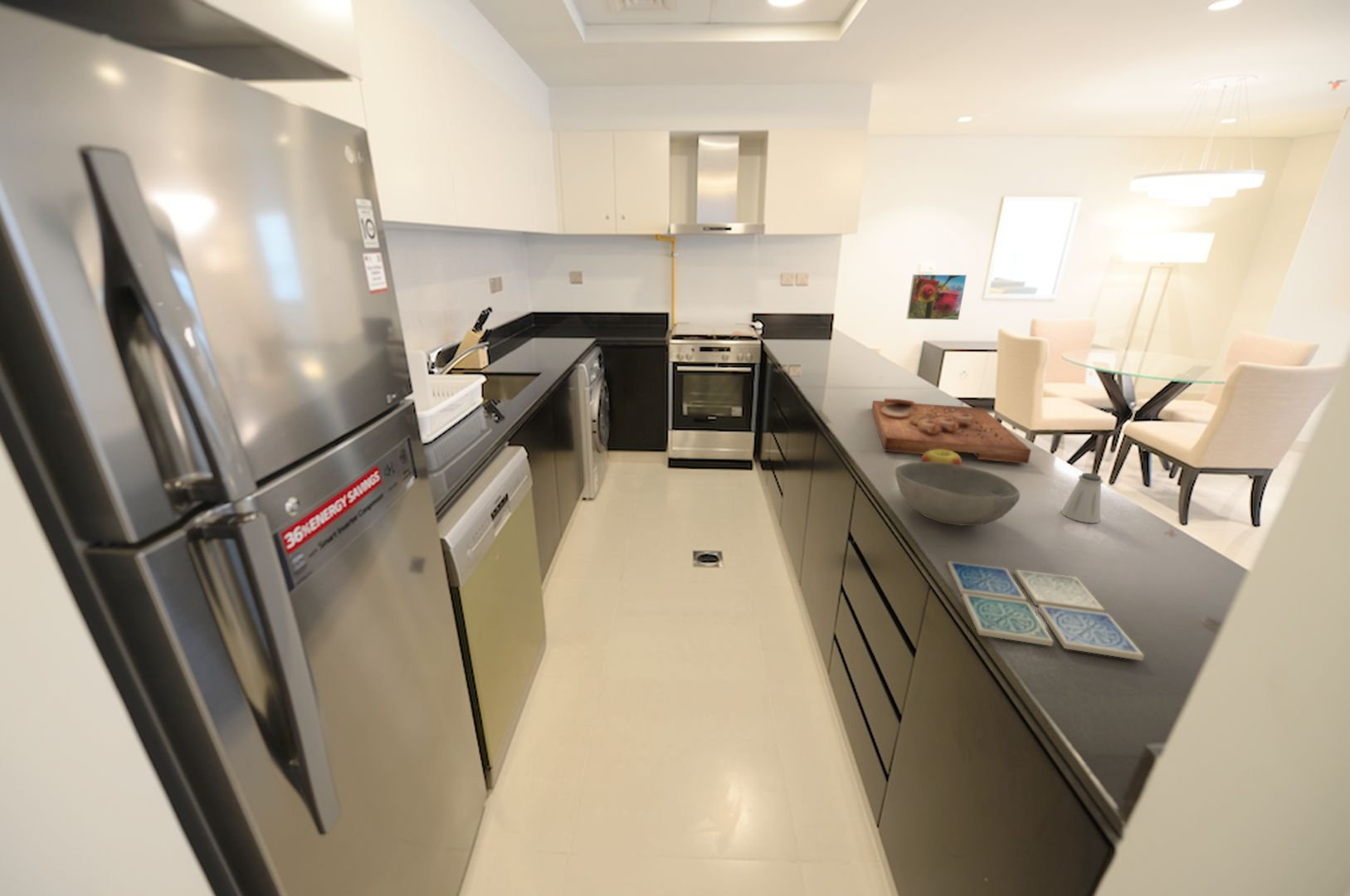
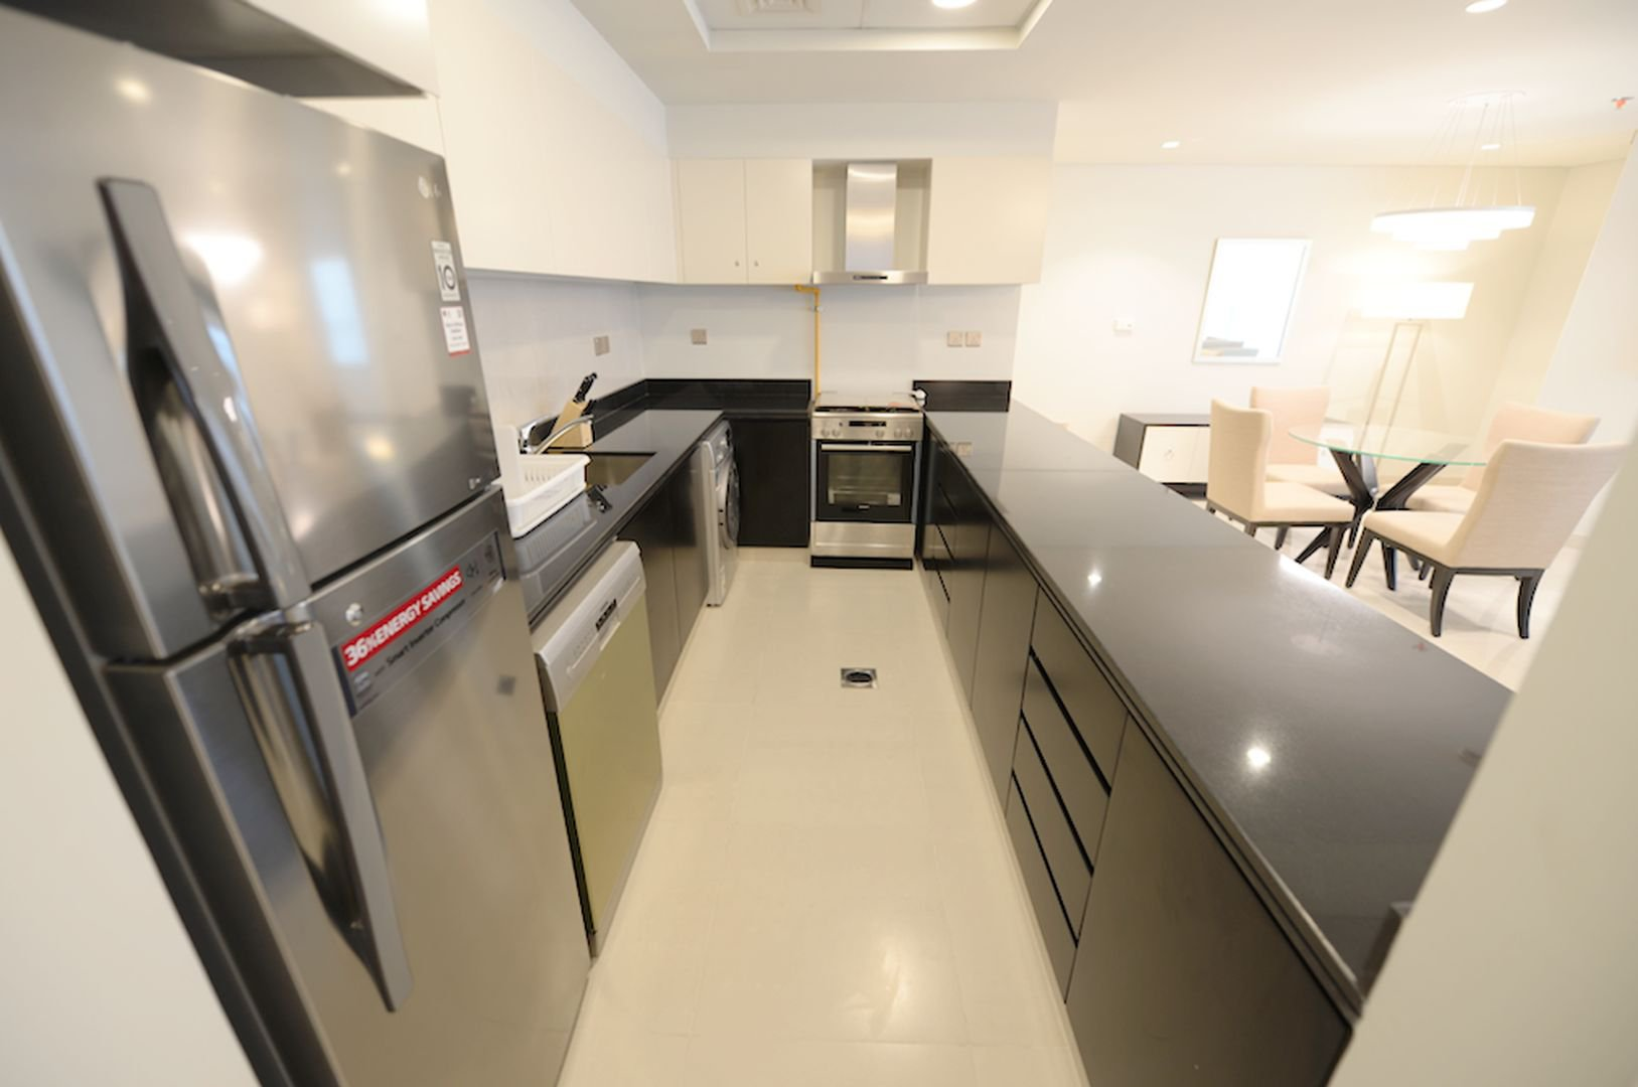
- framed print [905,274,967,321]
- apple [920,449,963,465]
- drink coaster [947,560,1145,661]
- bowl [894,461,1021,527]
- cutting board [871,397,1032,465]
- saltshaker [1060,472,1104,523]
